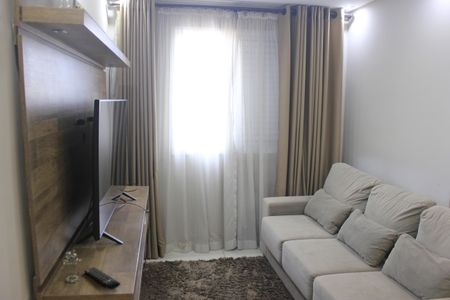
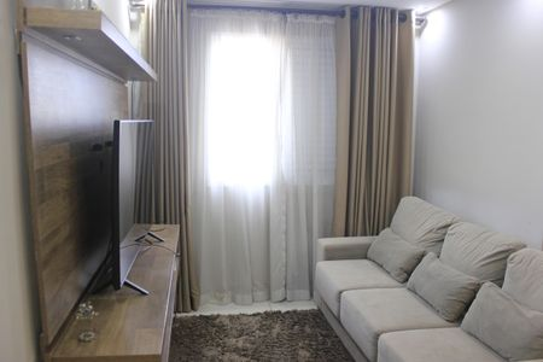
- remote control [83,266,121,290]
